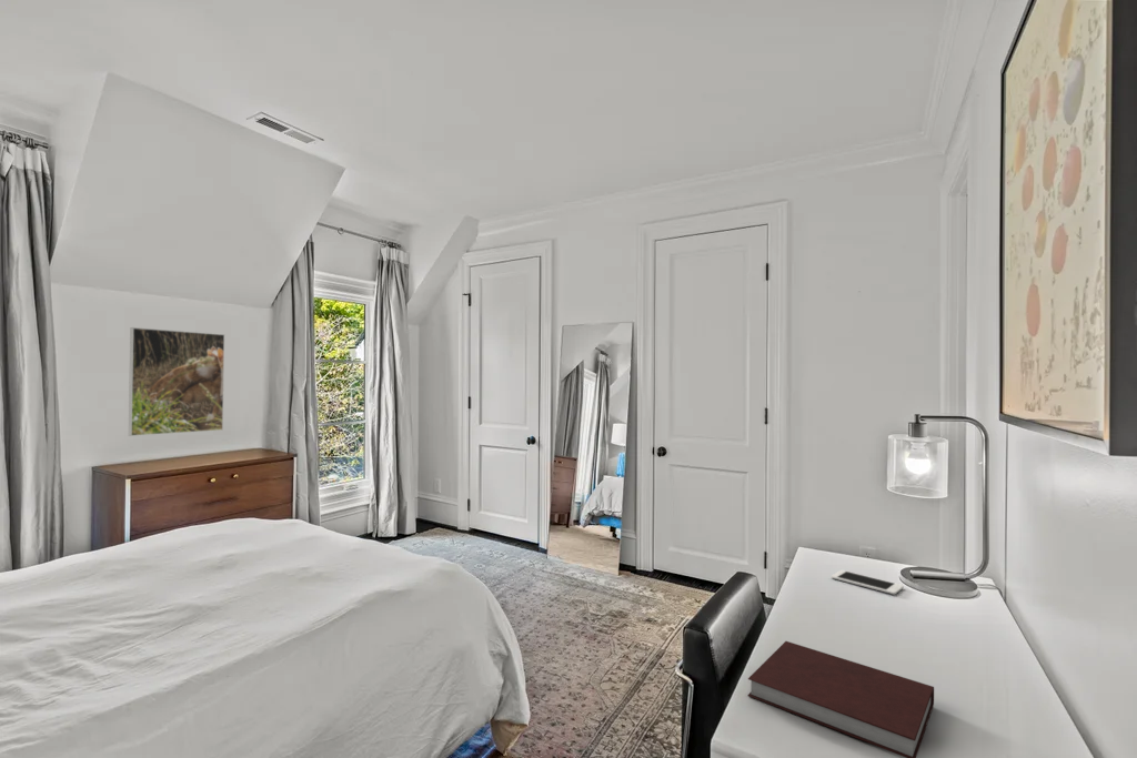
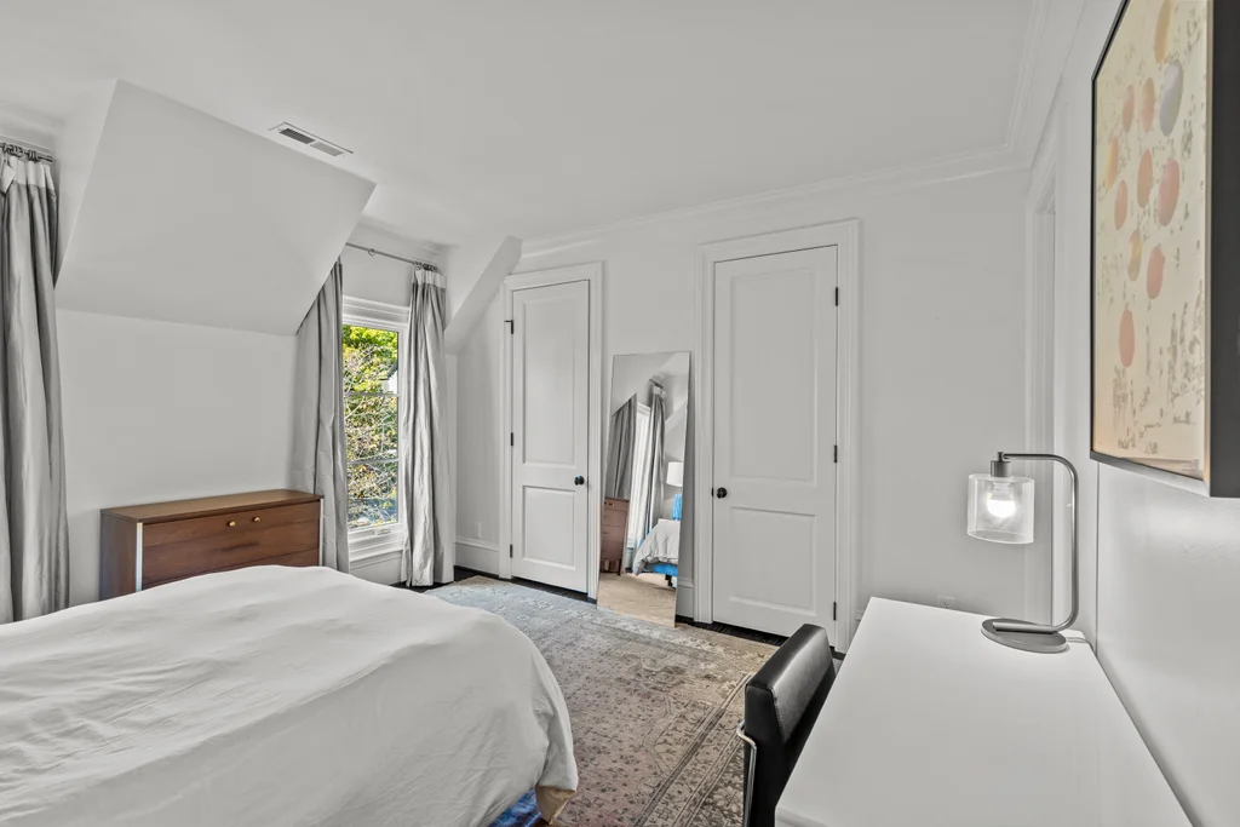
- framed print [128,326,225,437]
- notebook [747,640,935,758]
- cell phone [831,569,905,596]
